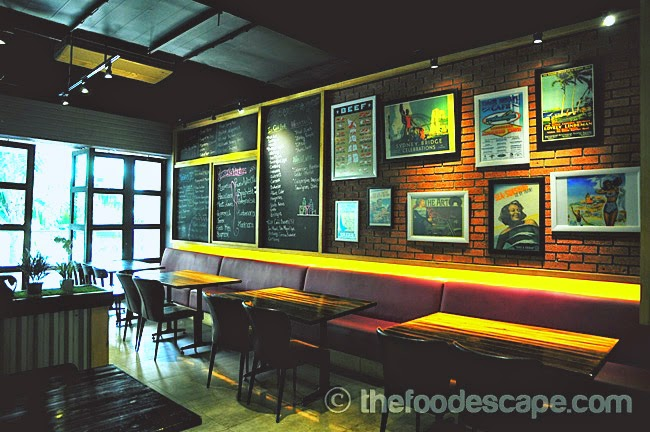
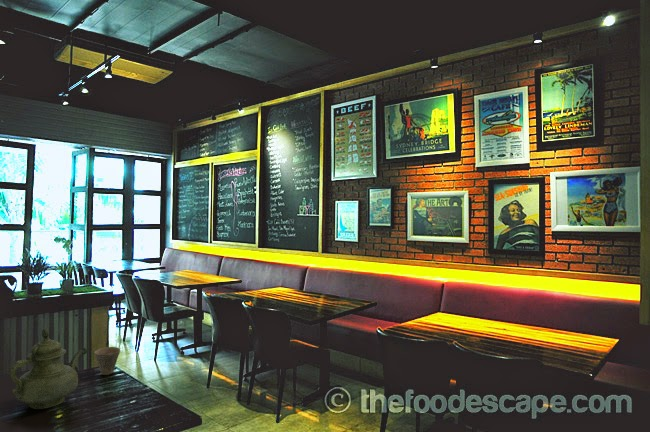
+ cup [94,346,121,376]
+ teapot [9,328,89,410]
